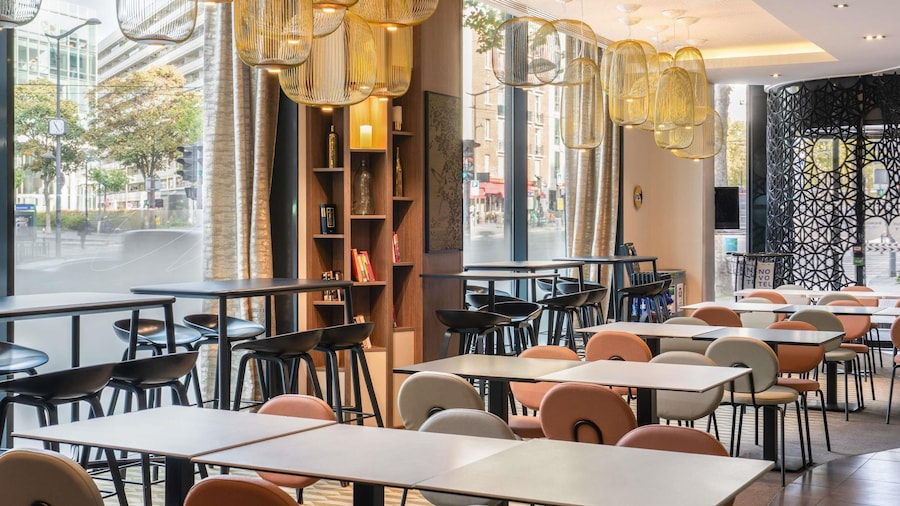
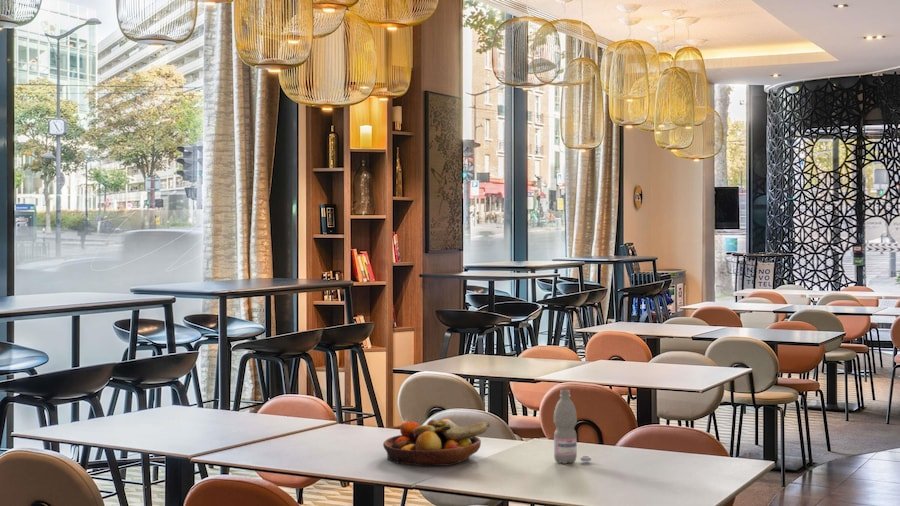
+ water bottle [553,389,592,465]
+ fruit bowl [382,417,491,467]
